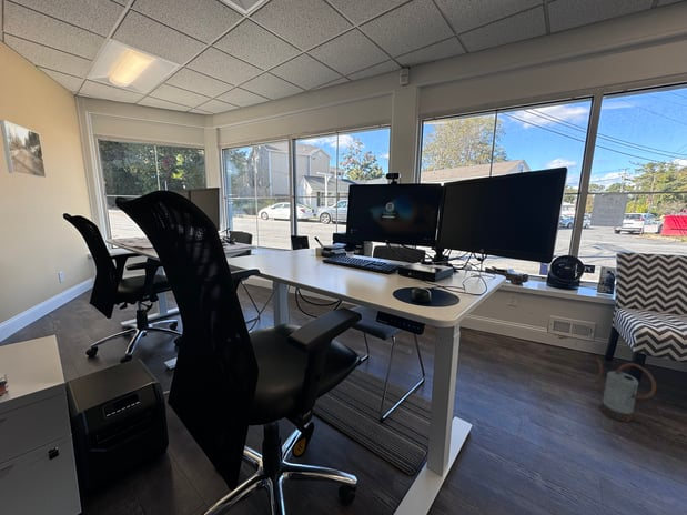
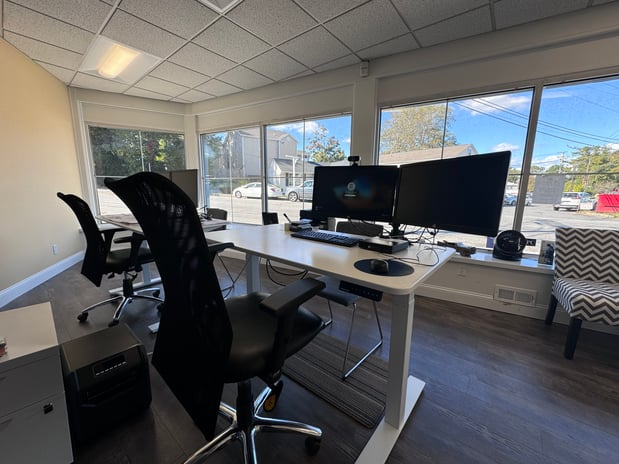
- watering can [595,356,657,423]
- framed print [0,119,47,179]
